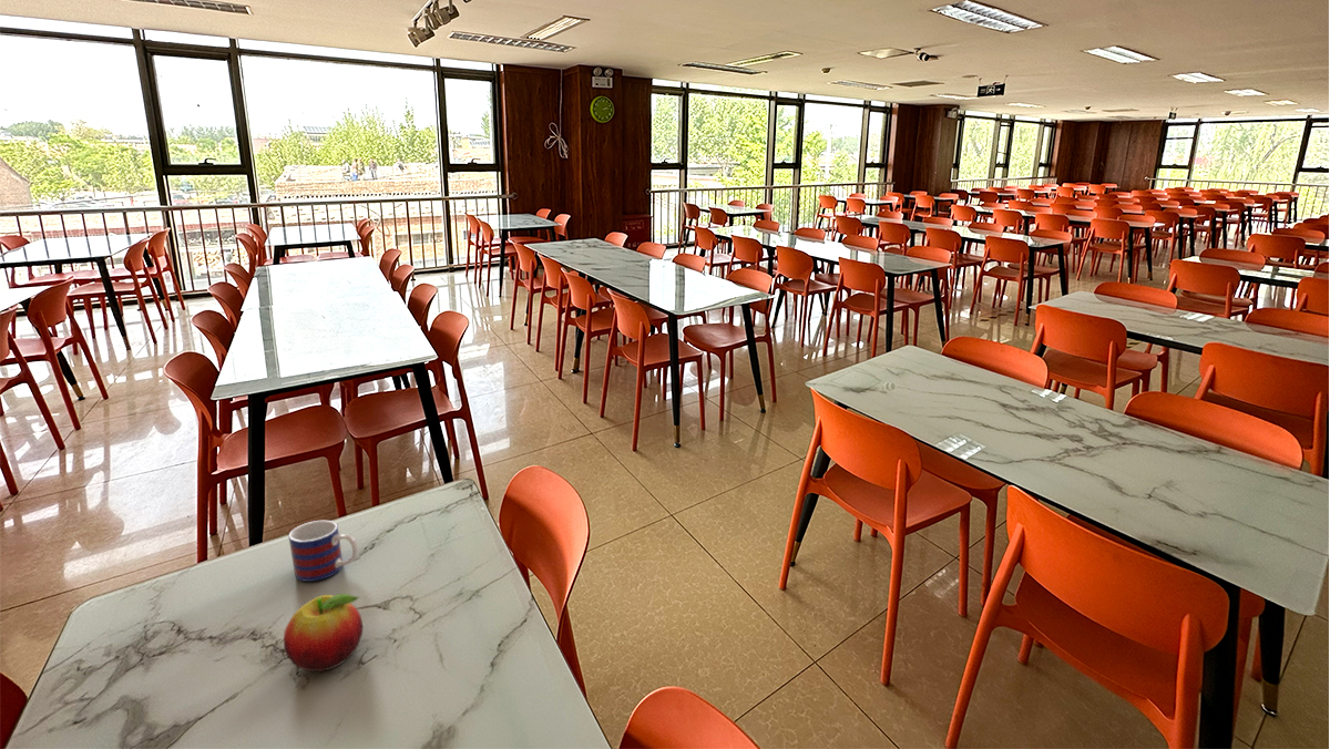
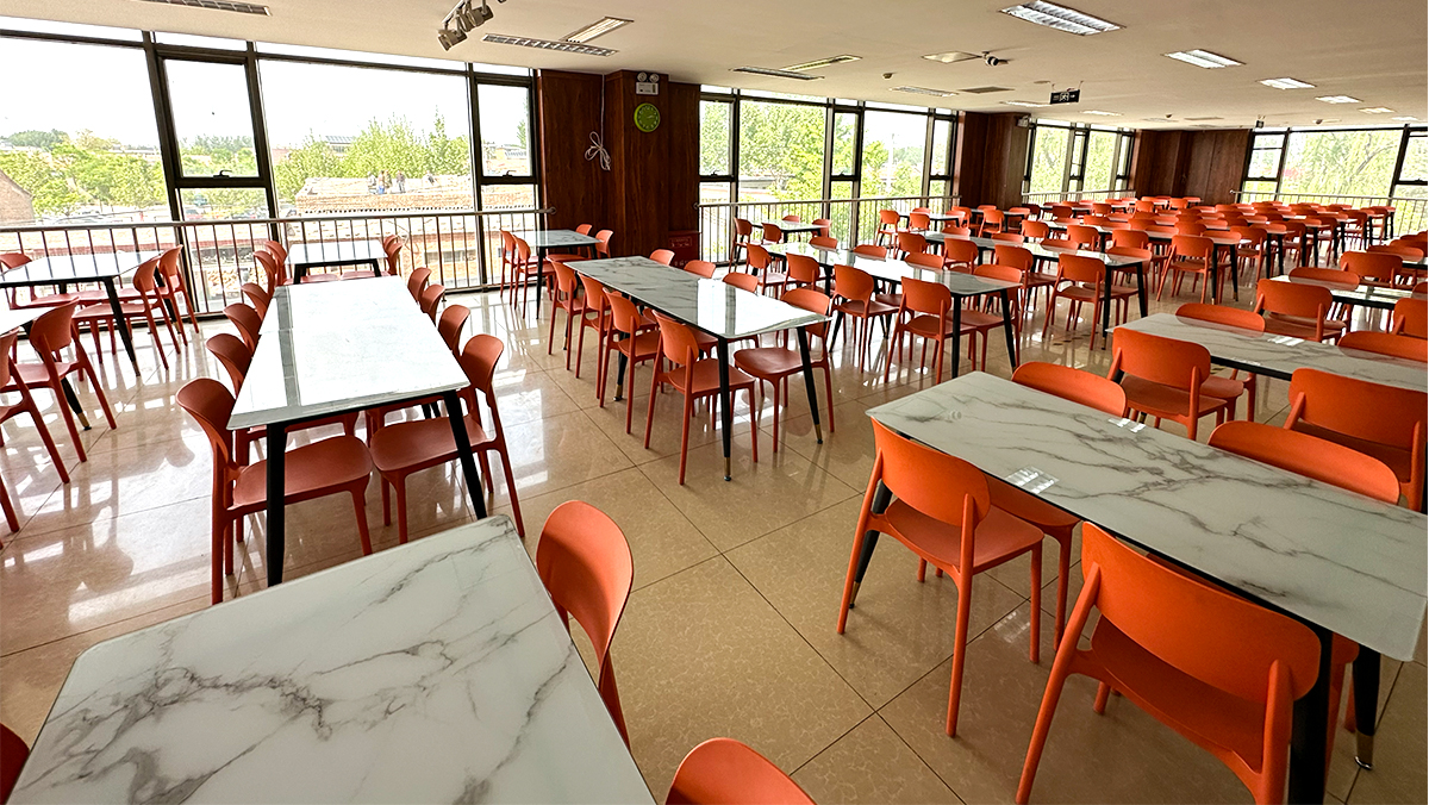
- mug [287,520,359,583]
- fruit [283,593,364,673]
